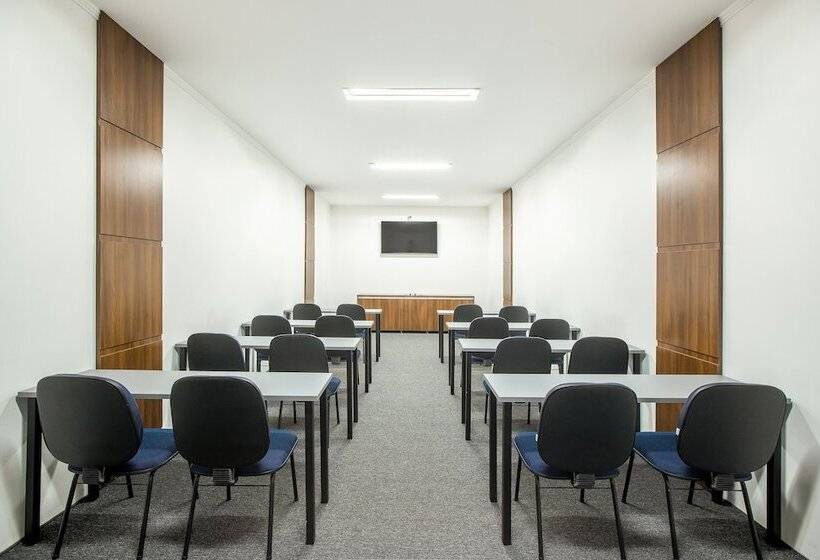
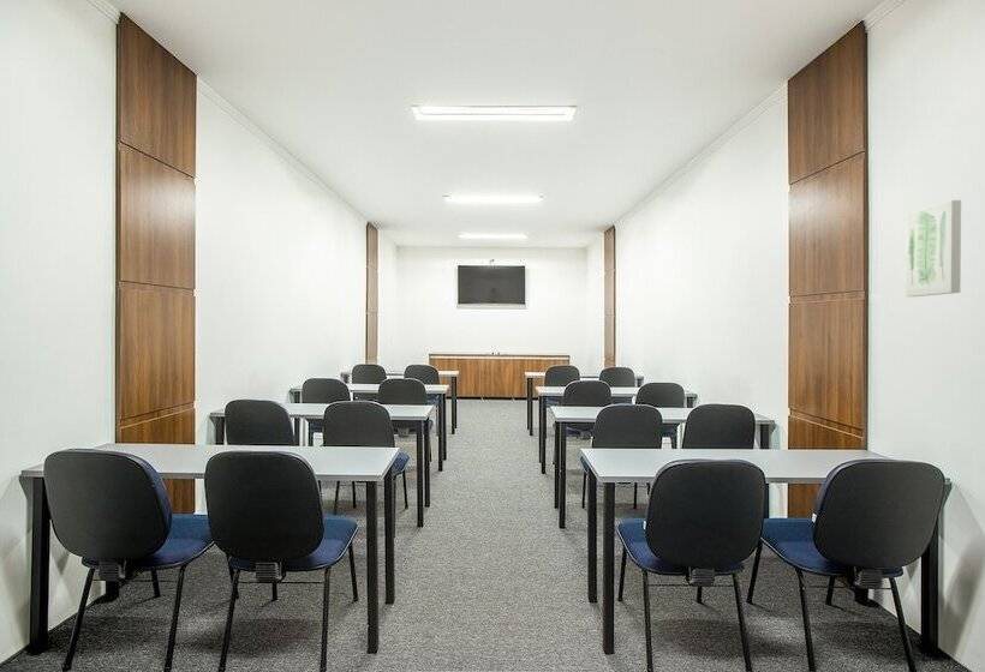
+ wall art [905,199,962,298]
